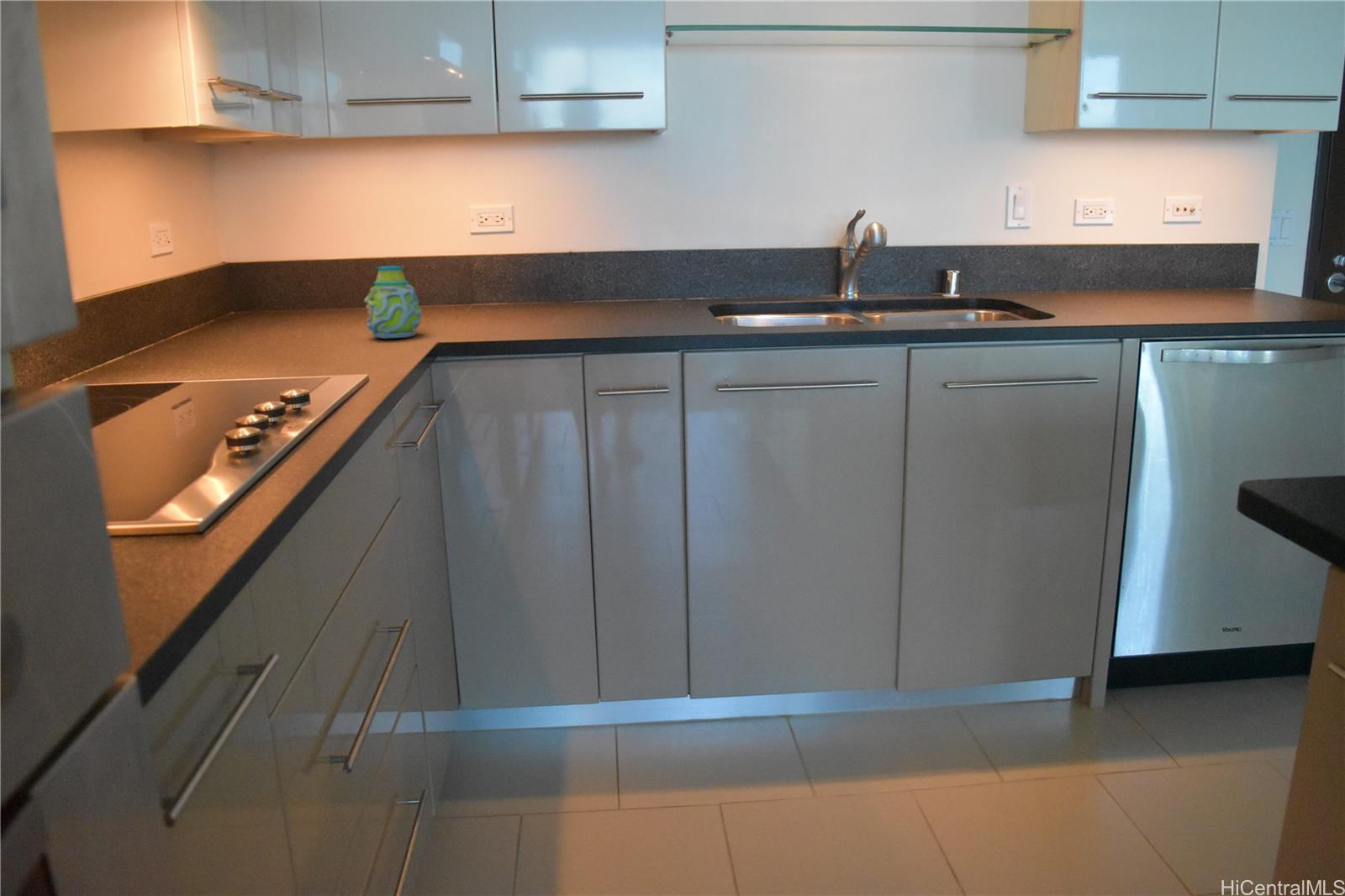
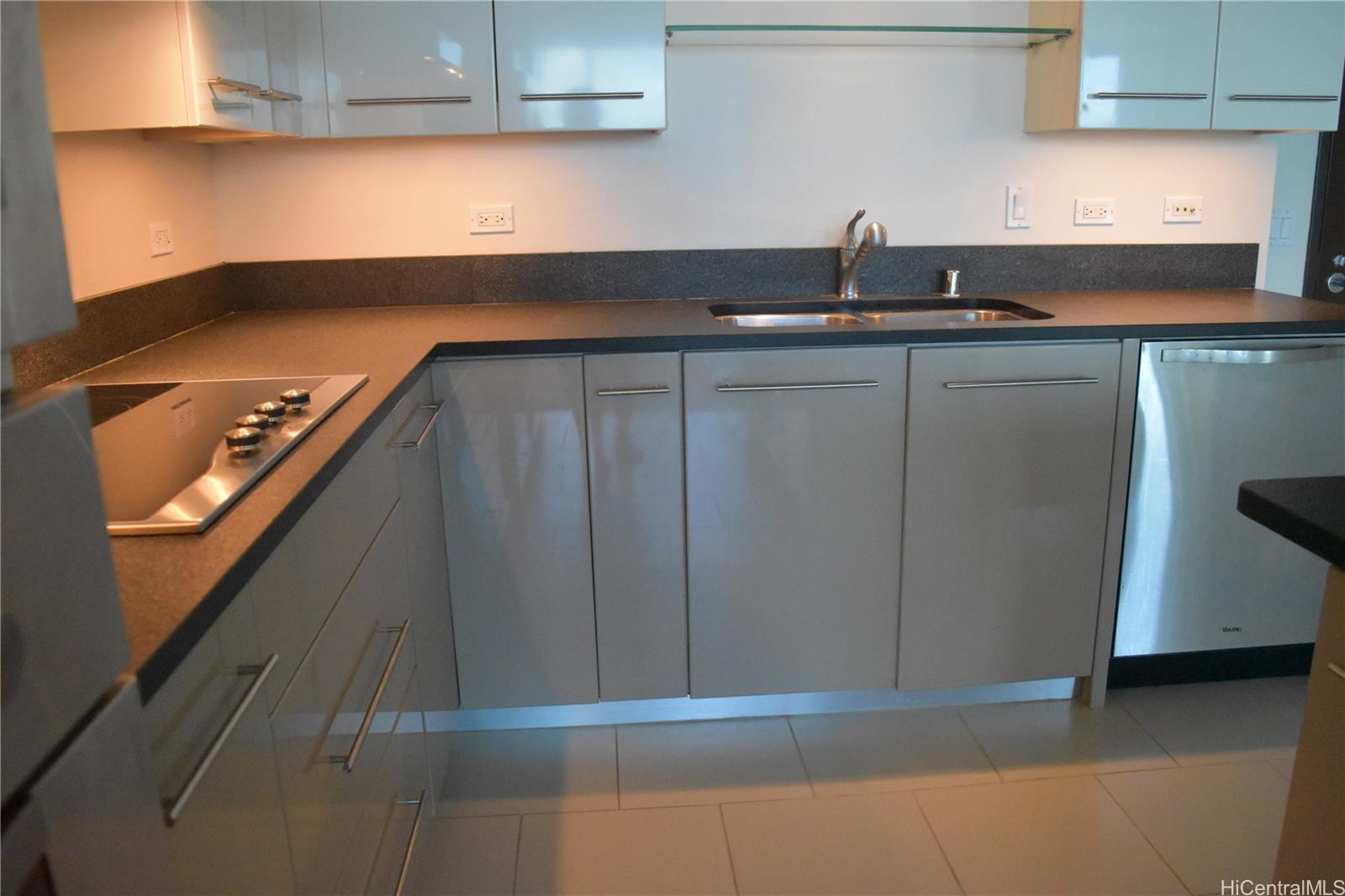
- mug [363,265,422,340]
